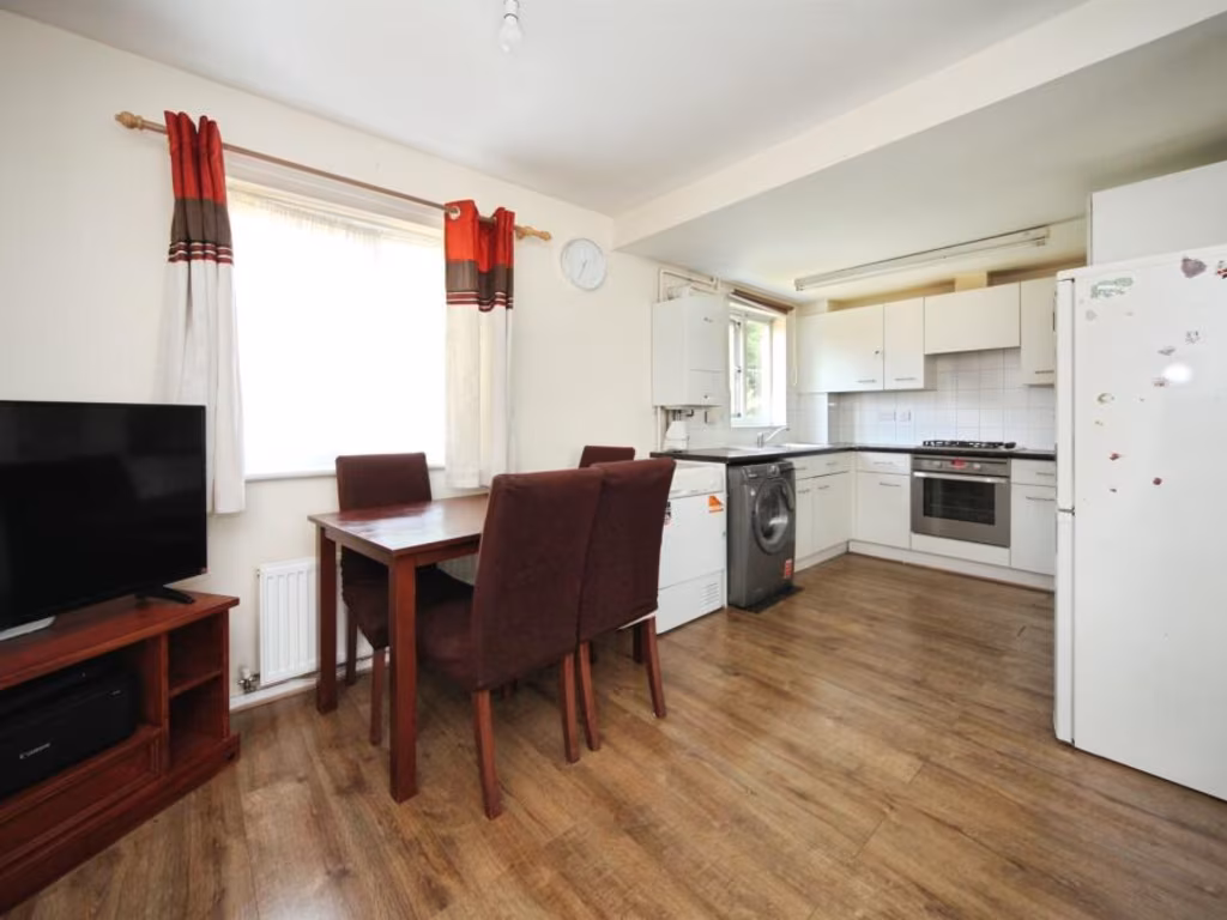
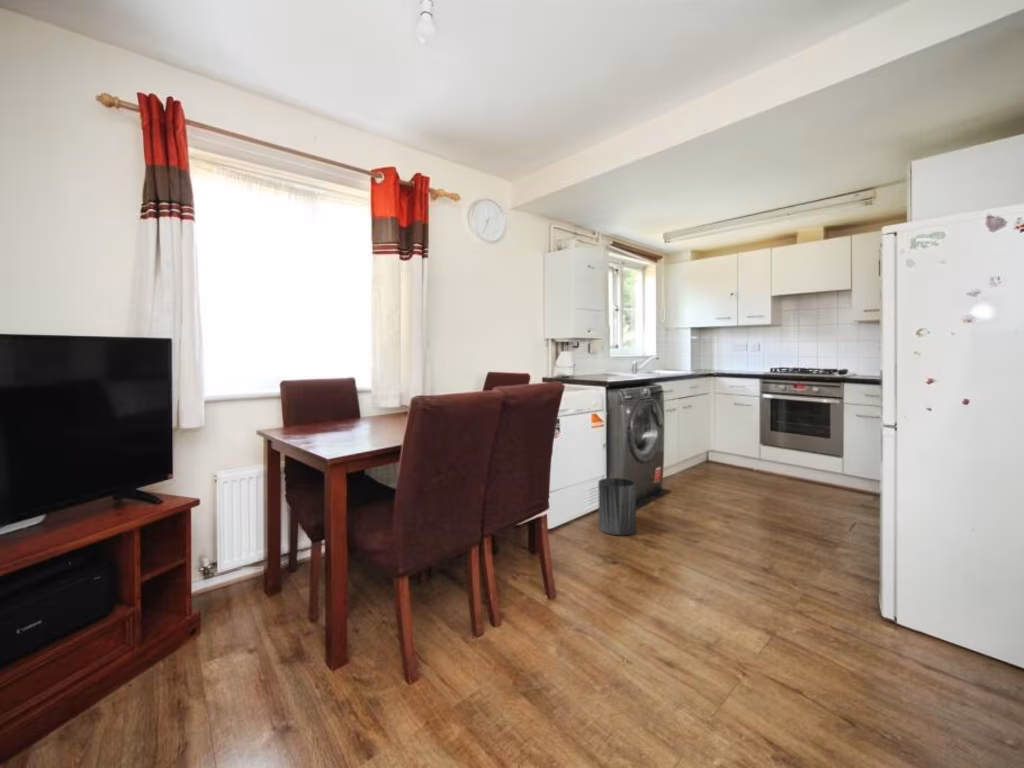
+ trash can [597,477,637,536]
